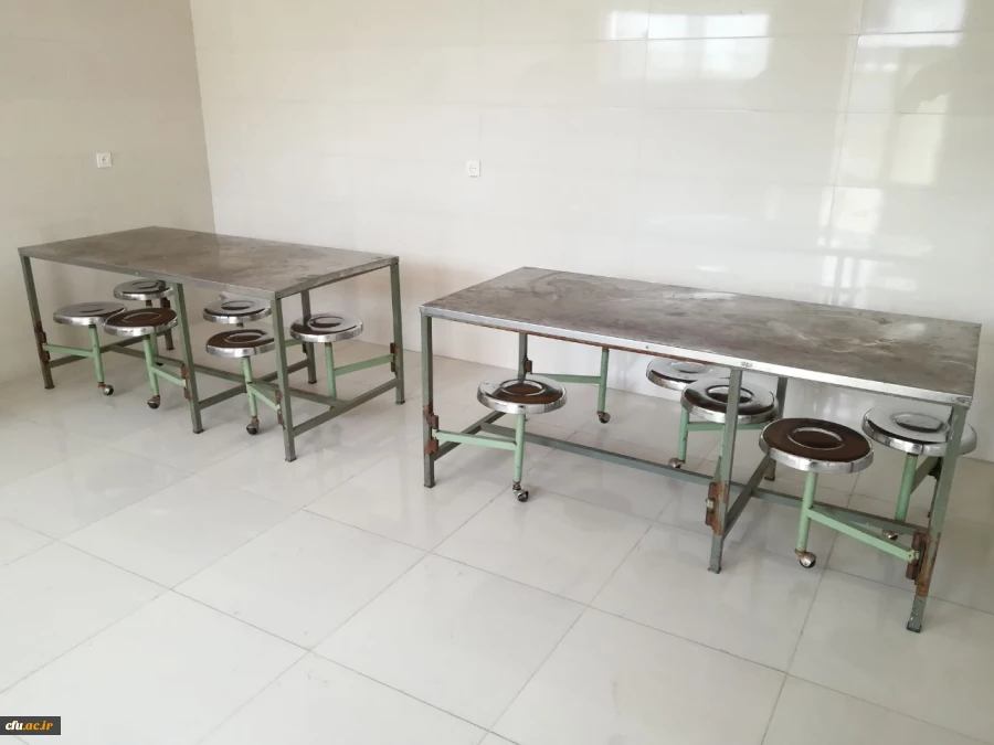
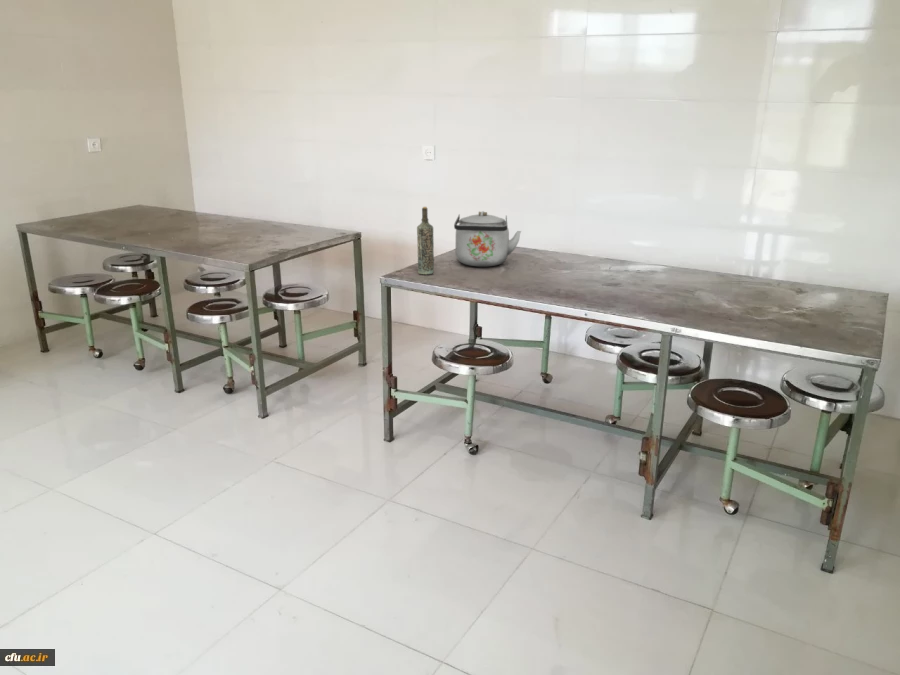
+ bottle [416,206,435,275]
+ kettle [453,210,522,267]
